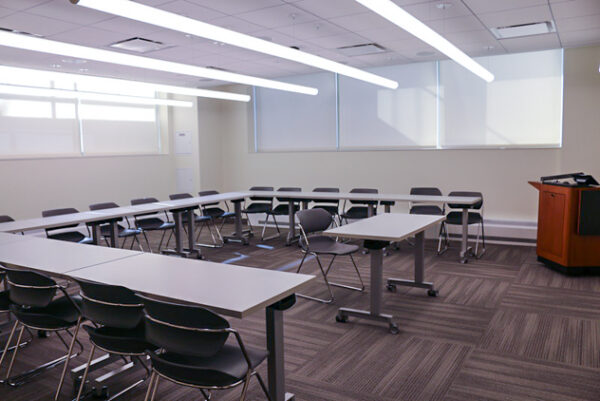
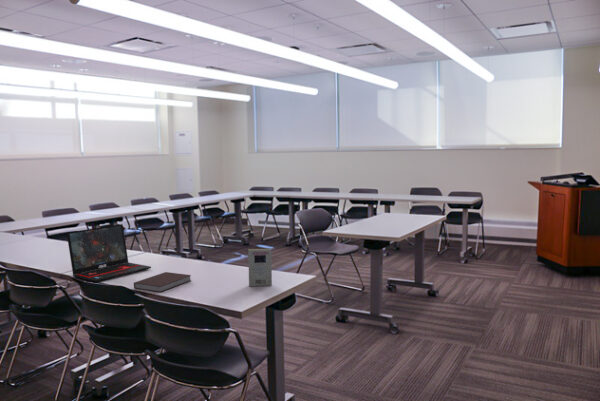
+ laptop [66,223,152,283]
+ book [247,248,273,287]
+ notebook [133,271,192,293]
